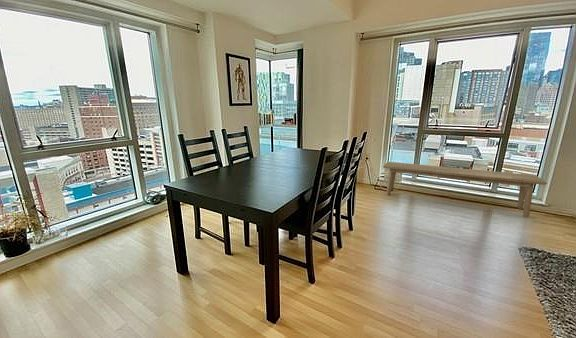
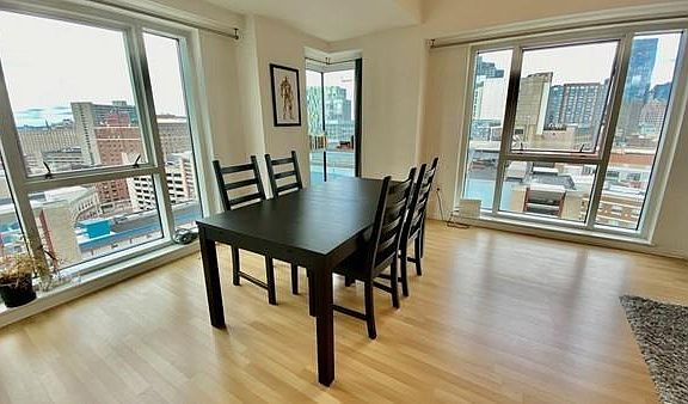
- bench [382,161,548,218]
